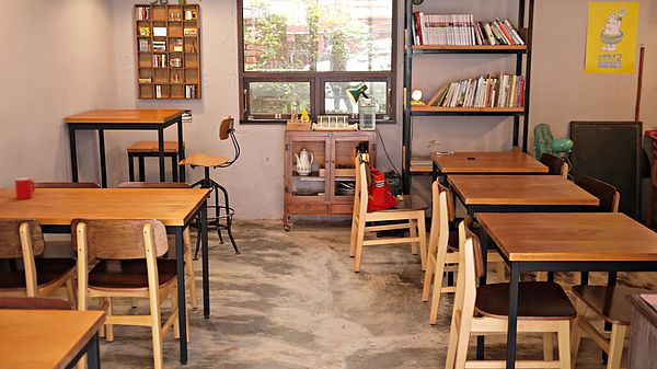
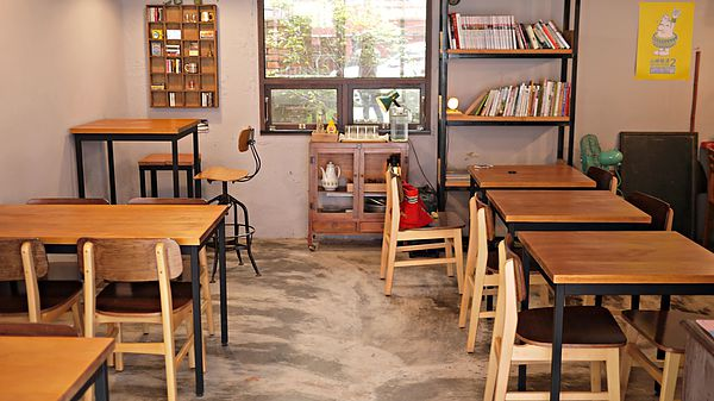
- cup [14,176,36,200]
